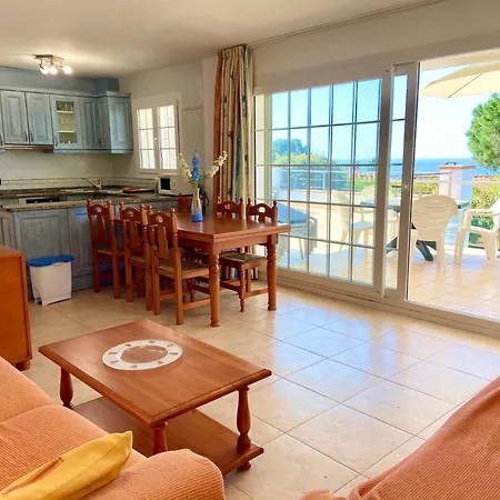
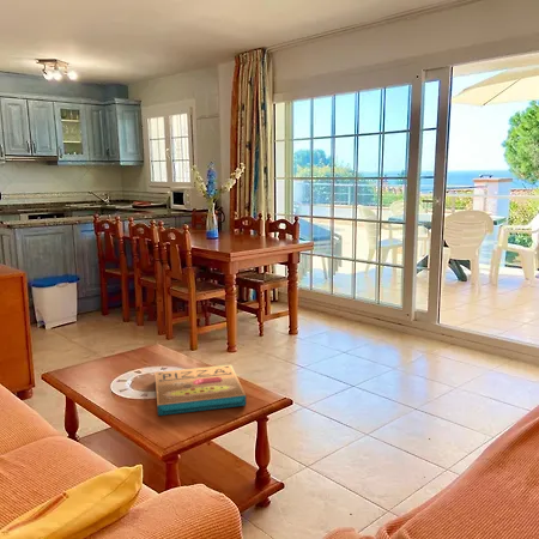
+ pizza box [153,364,248,417]
